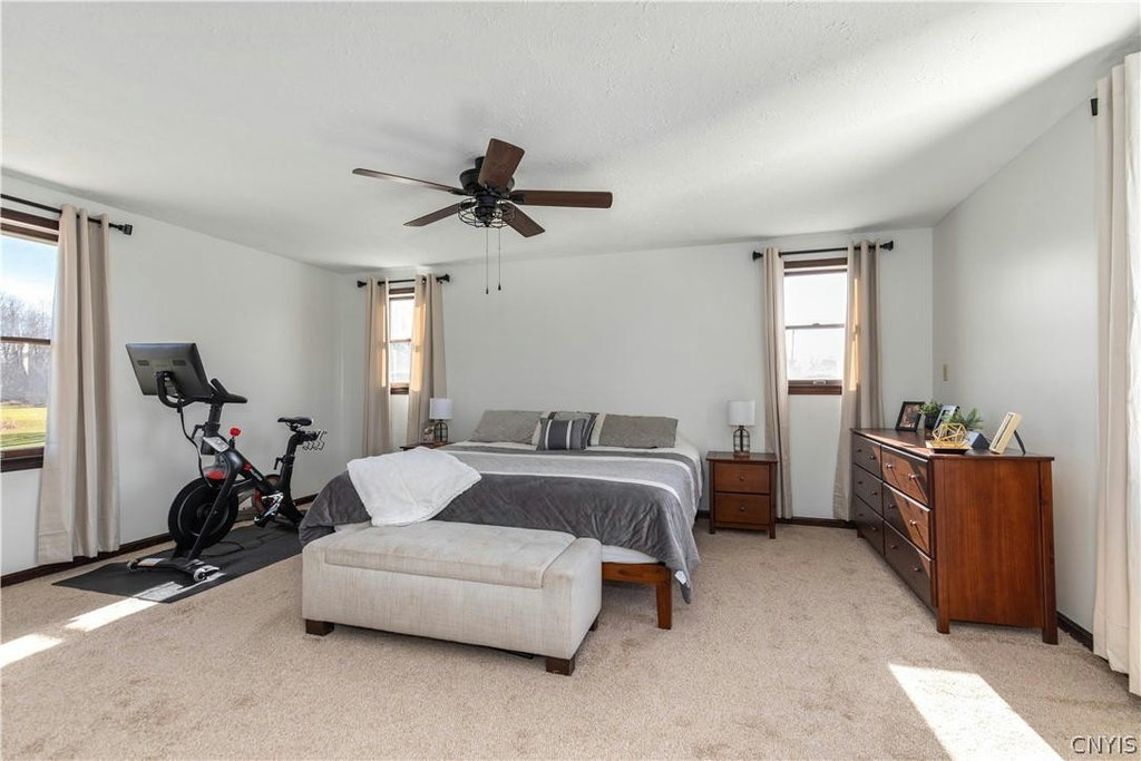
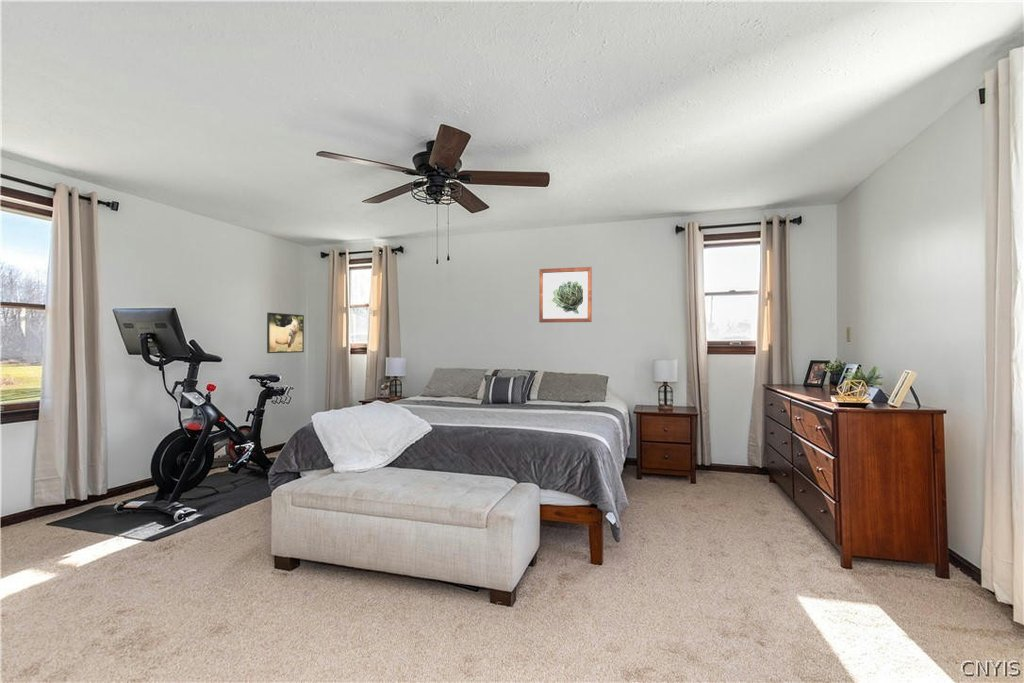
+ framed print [266,312,305,354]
+ wall art [538,266,593,323]
